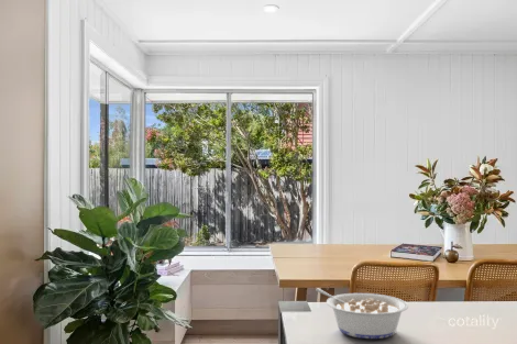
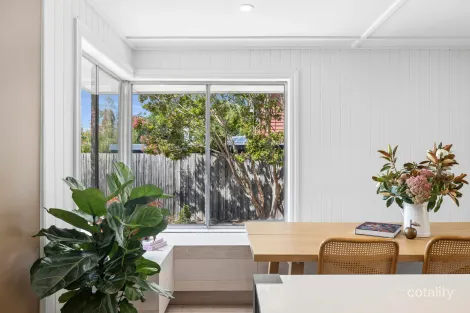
- legume [315,288,409,340]
